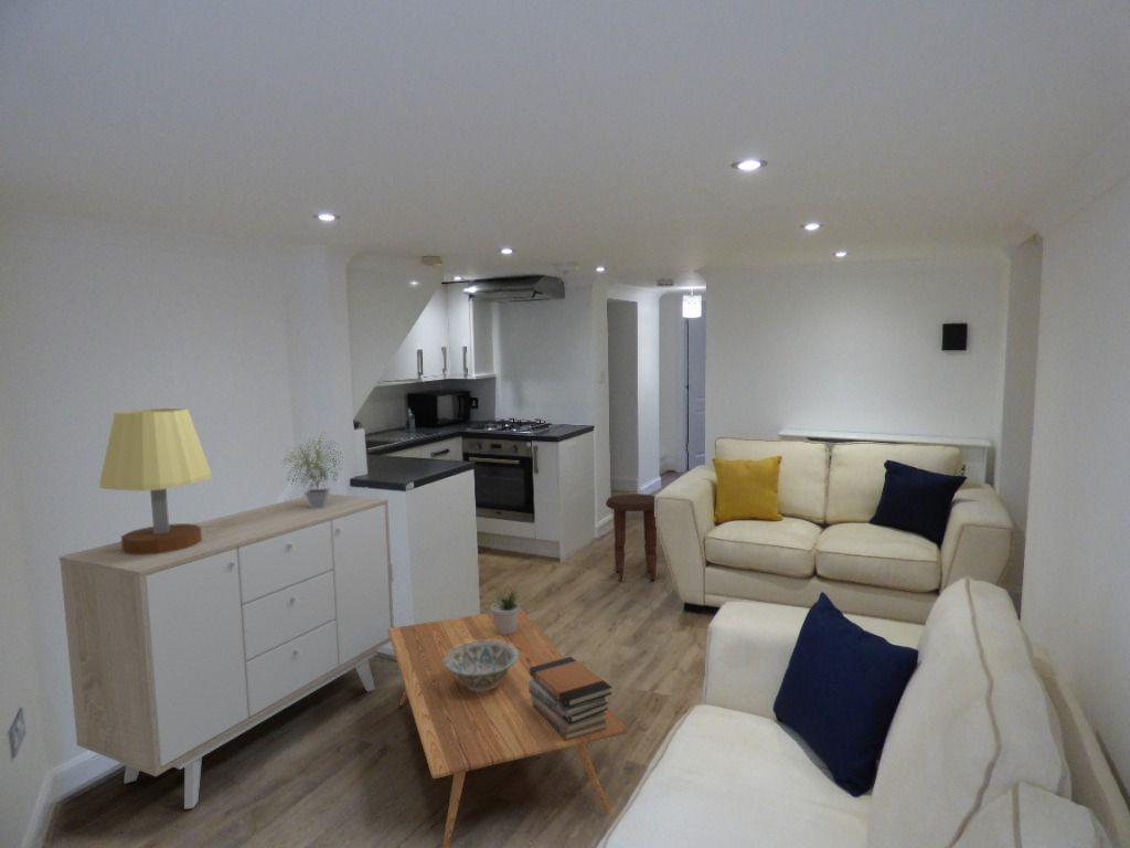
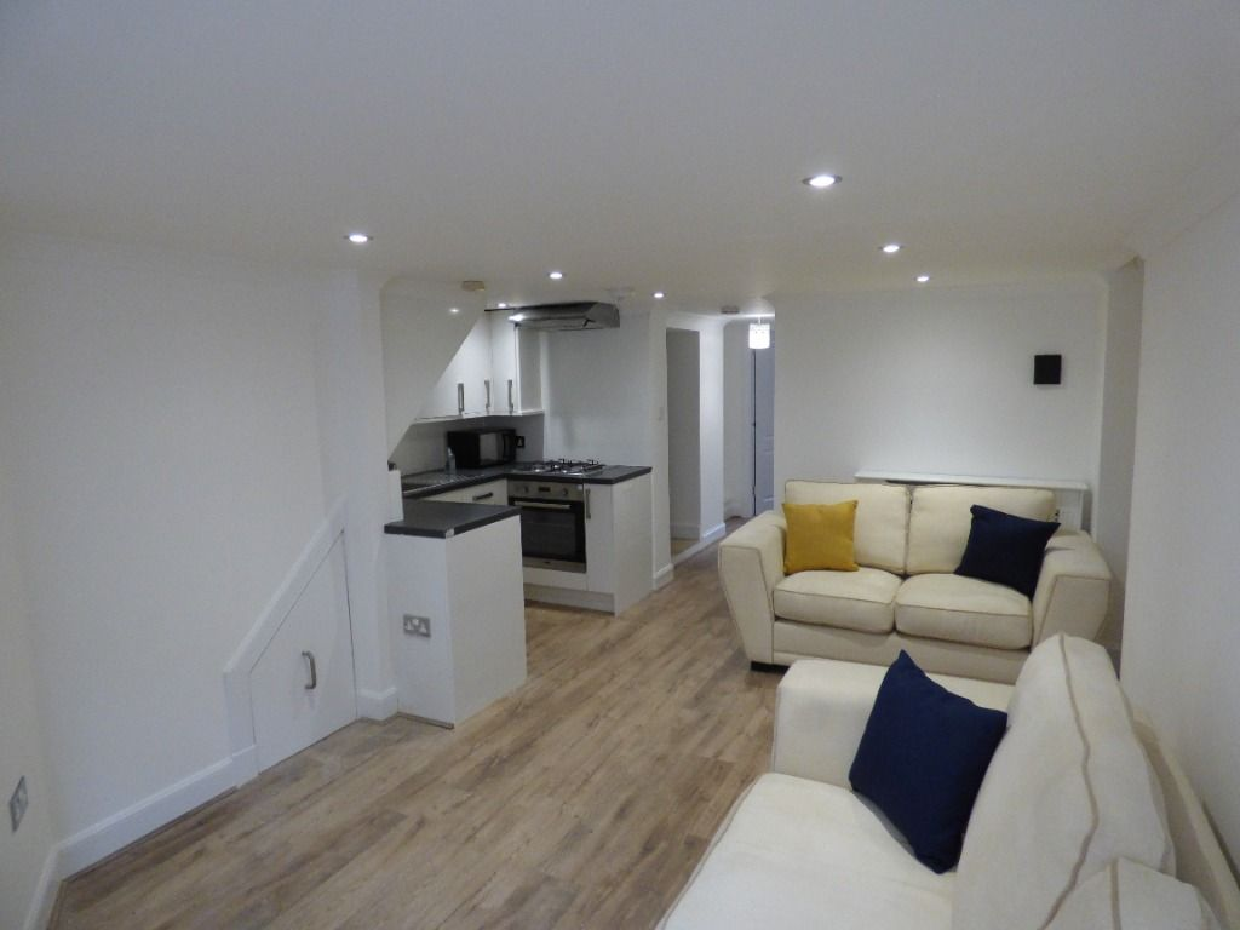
- coffee table [388,607,629,848]
- potted plant [279,431,345,508]
- side table [605,492,658,582]
- decorative bowl [444,640,519,691]
- sideboard [58,492,395,809]
- table lamp [98,407,213,555]
- potted plant [490,586,522,635]
- book stack [529,656,614,741]
